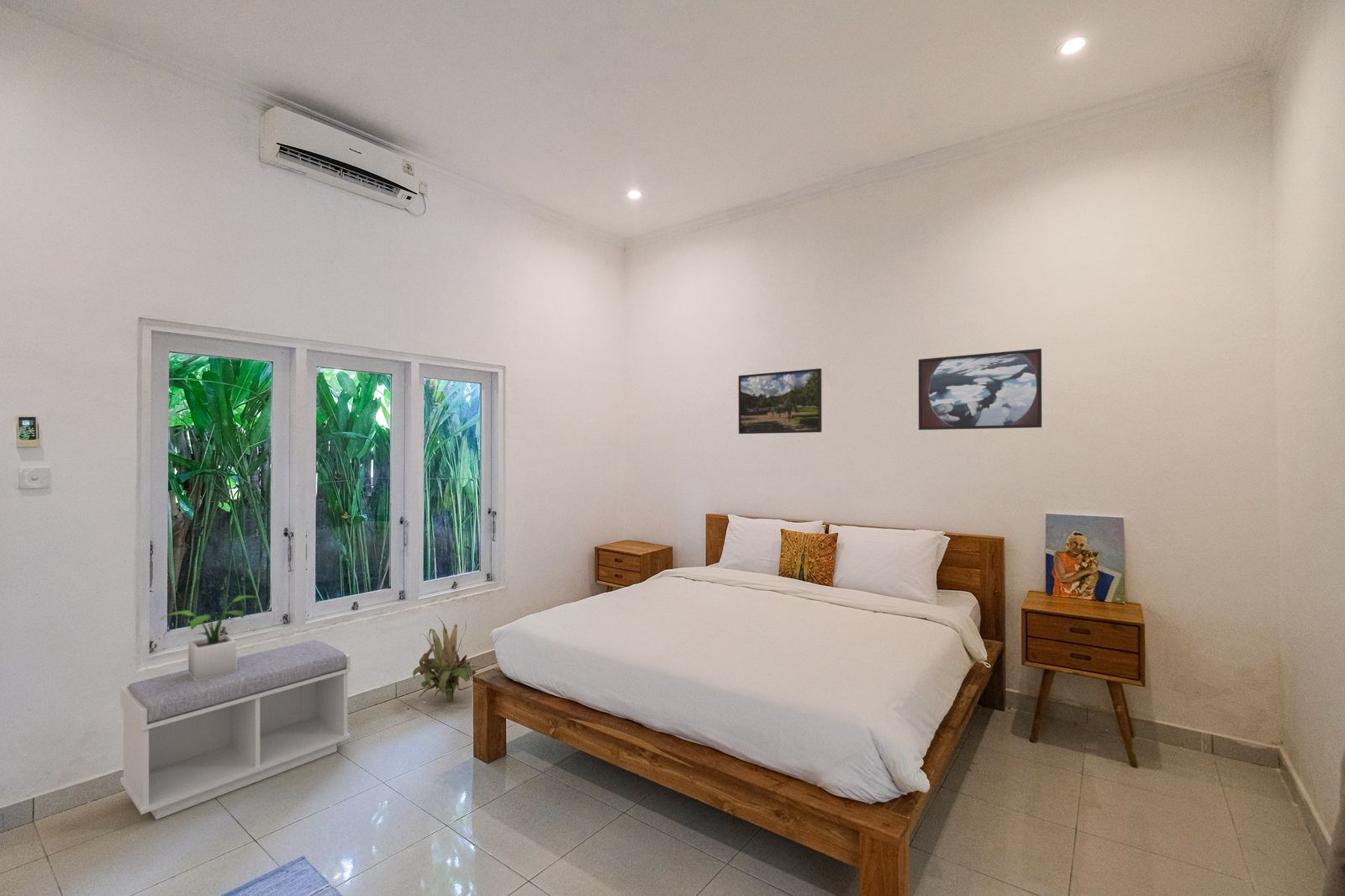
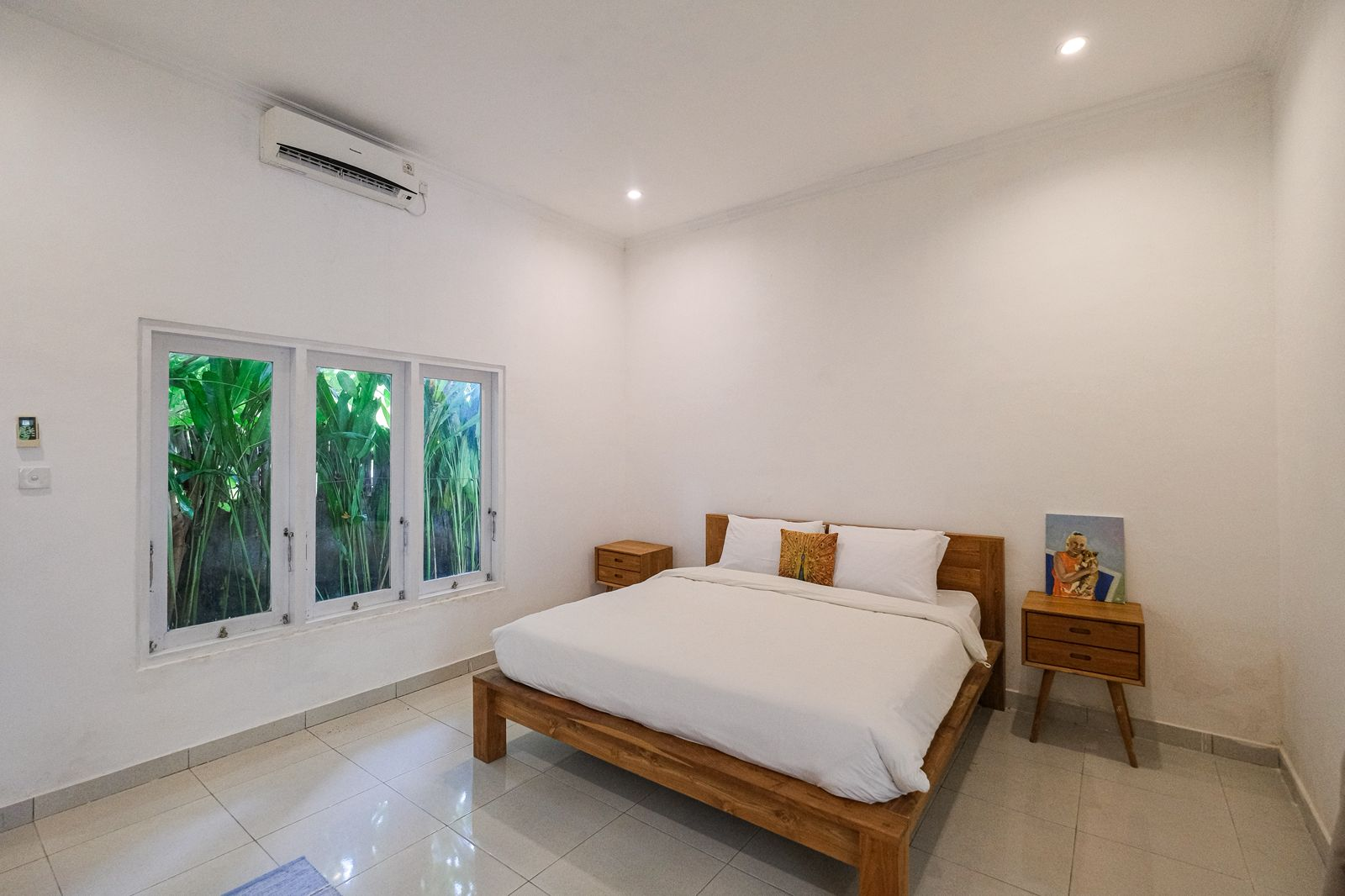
- decorative plant [412,612,477,702]
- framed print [918,348,1042,430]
- bench [119,640,351,820]
- potted plant [160,595,264,681]
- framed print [738,367,822,435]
